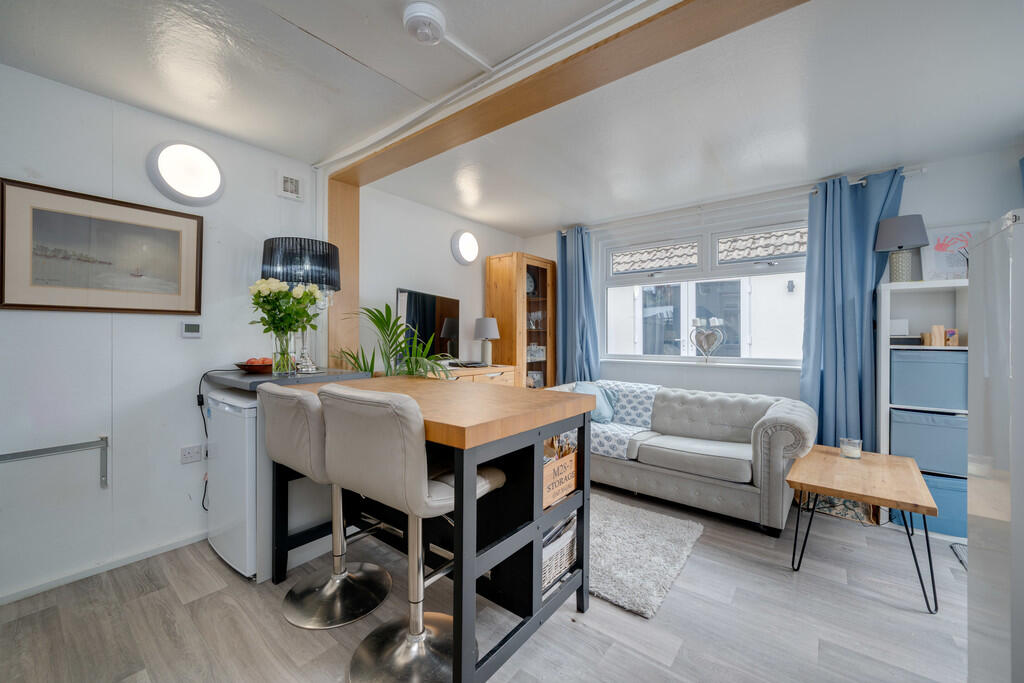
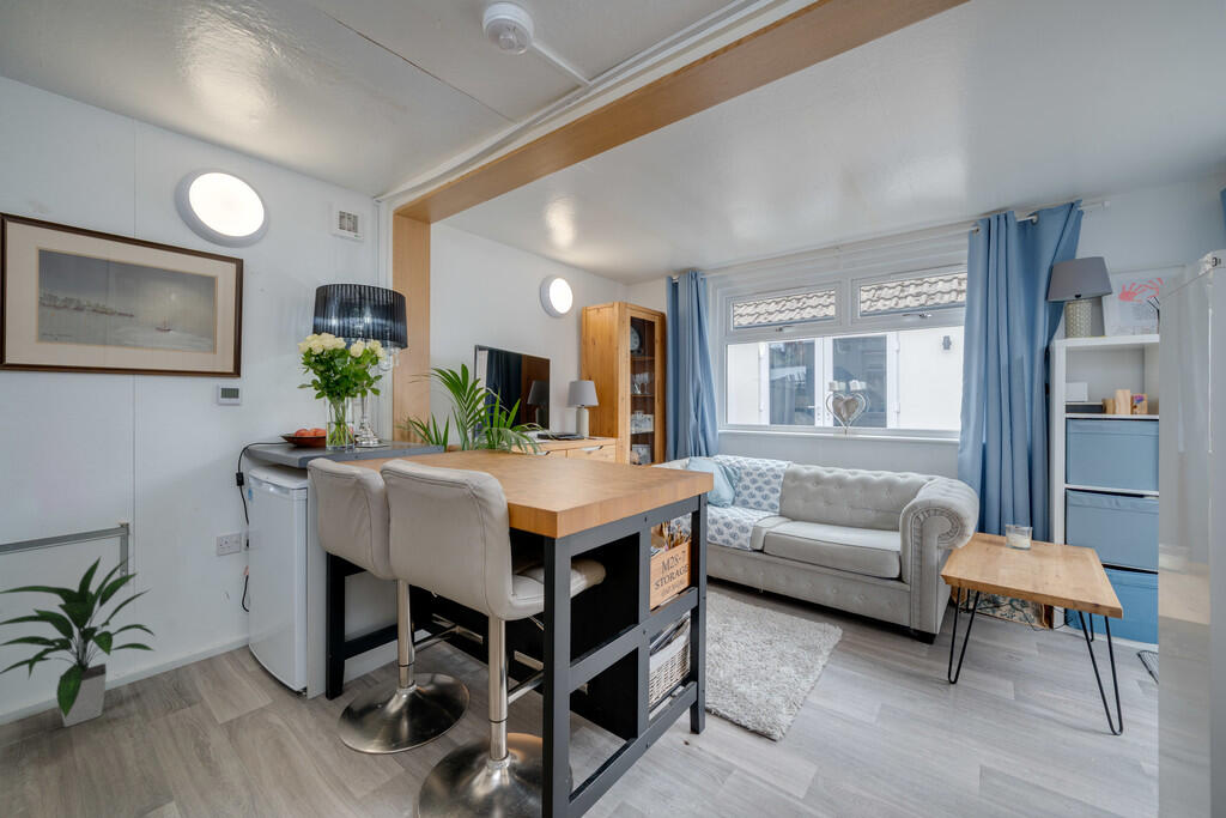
+ indoor plant [0,553,157,728]
